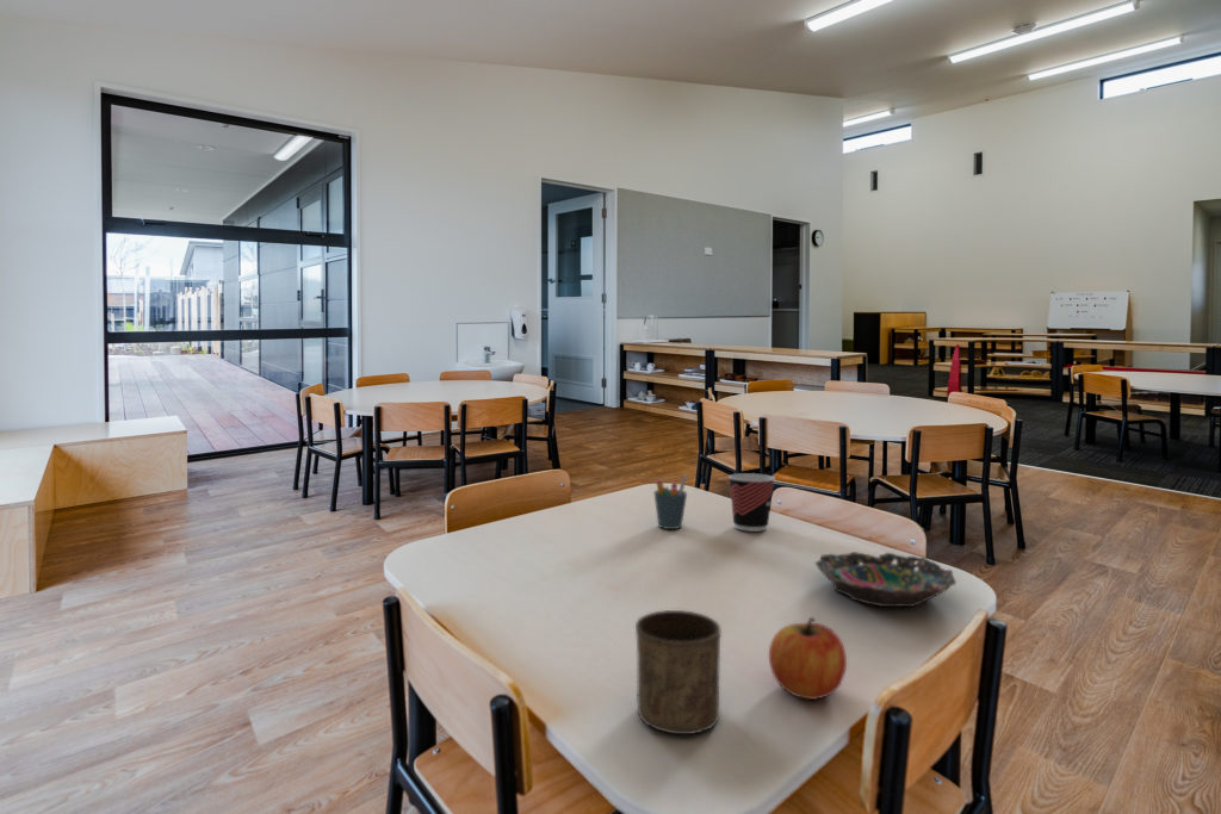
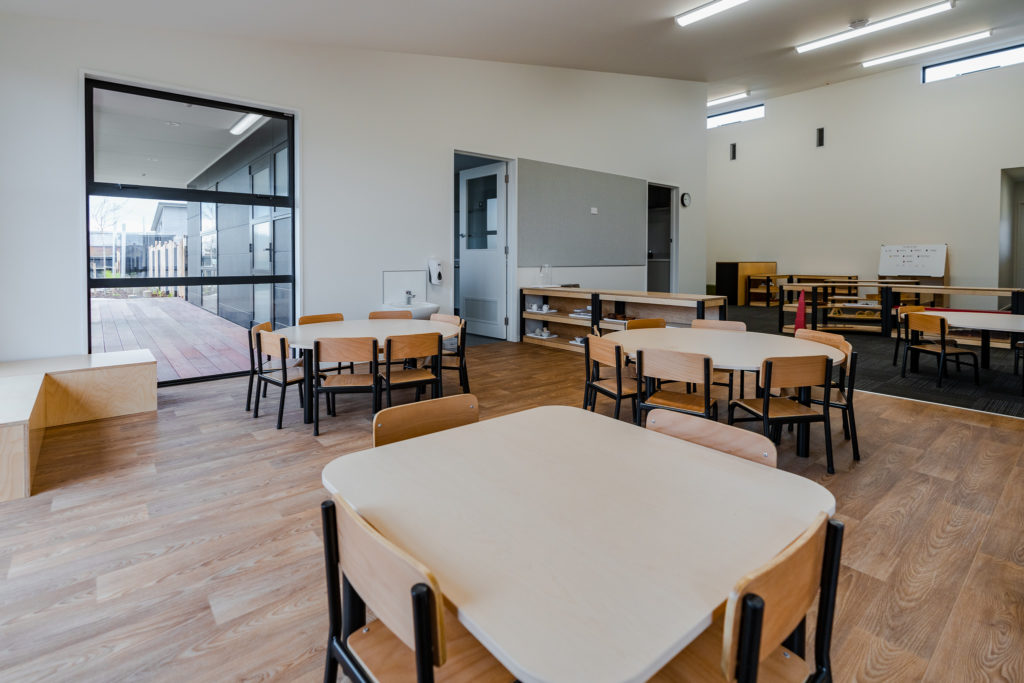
- apple [768,616,848,701]
- pen holder [652,474,688,530]
- bowl [814,551,957,609]
- cup [634,609,723,735]
- cup [727,472,776,533]
